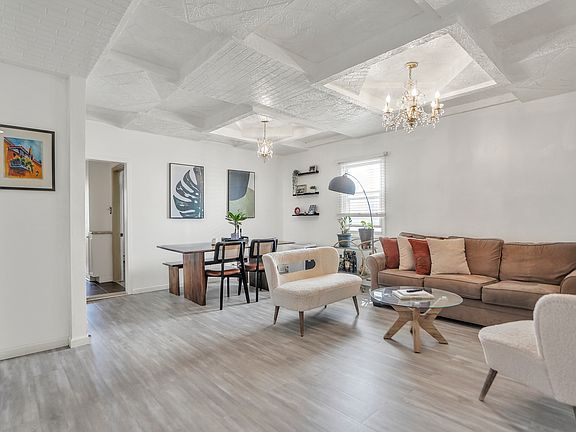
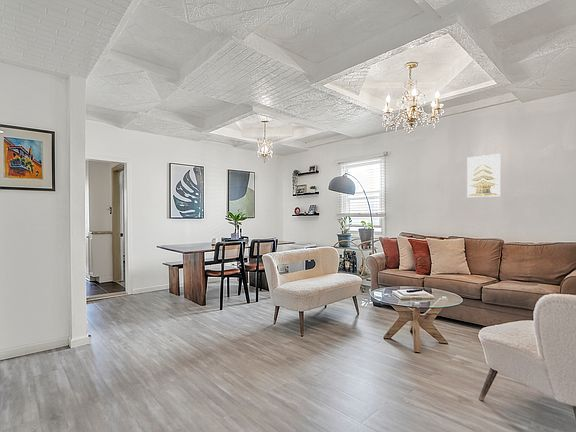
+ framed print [466,153,501,198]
